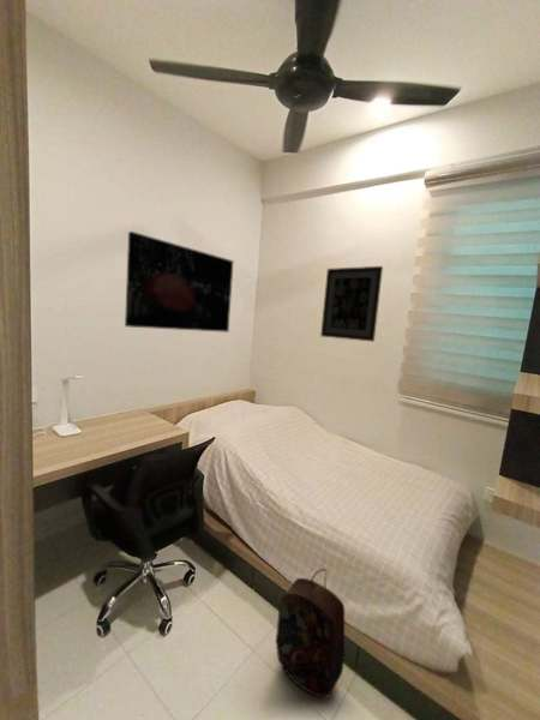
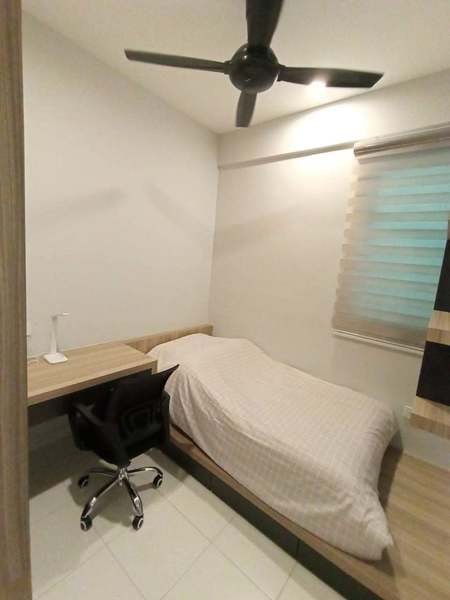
- backpack [275,568,346,700]
- wall art [124,230,235,334]
- wall art [319,265,384,343]
